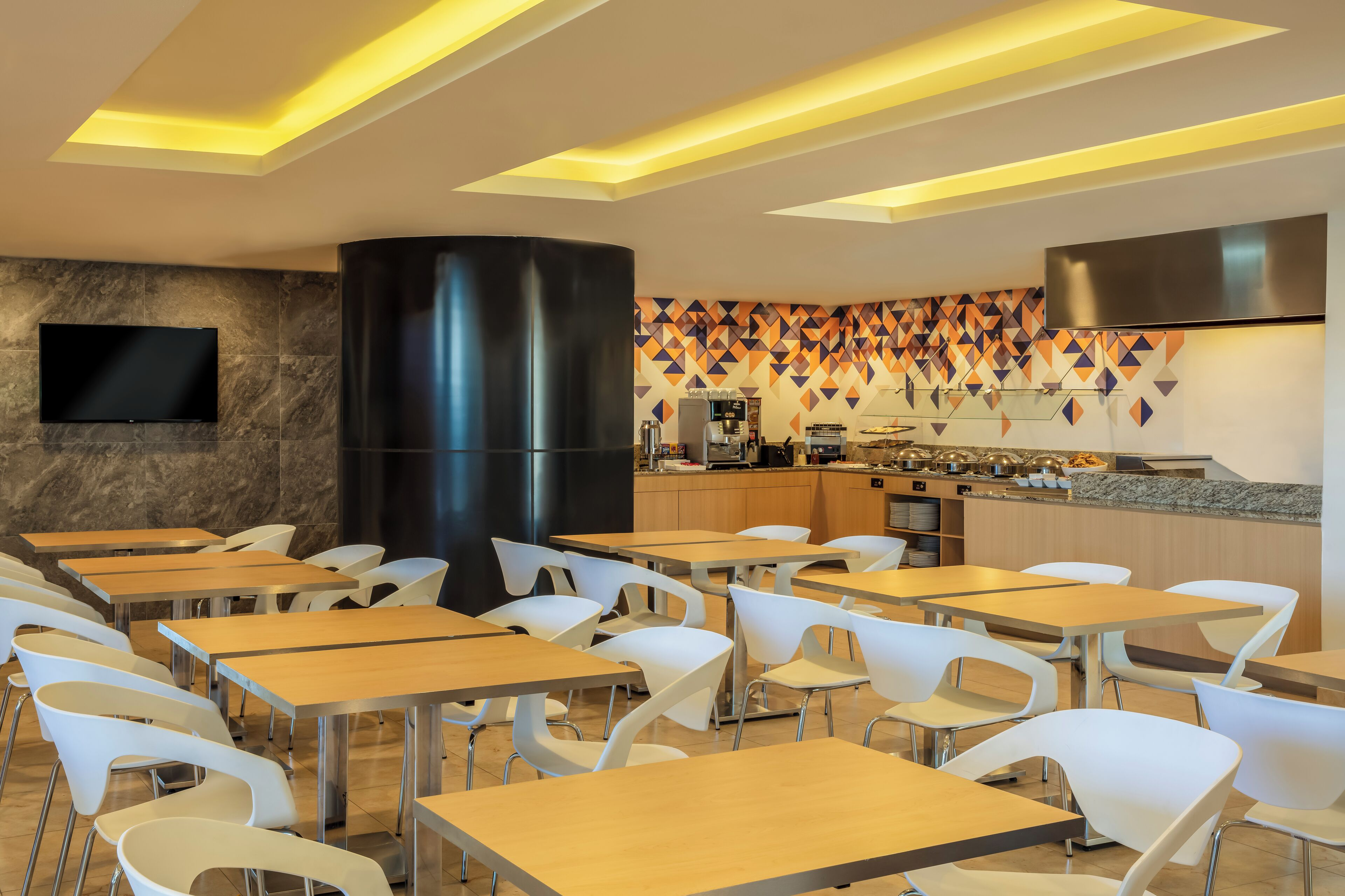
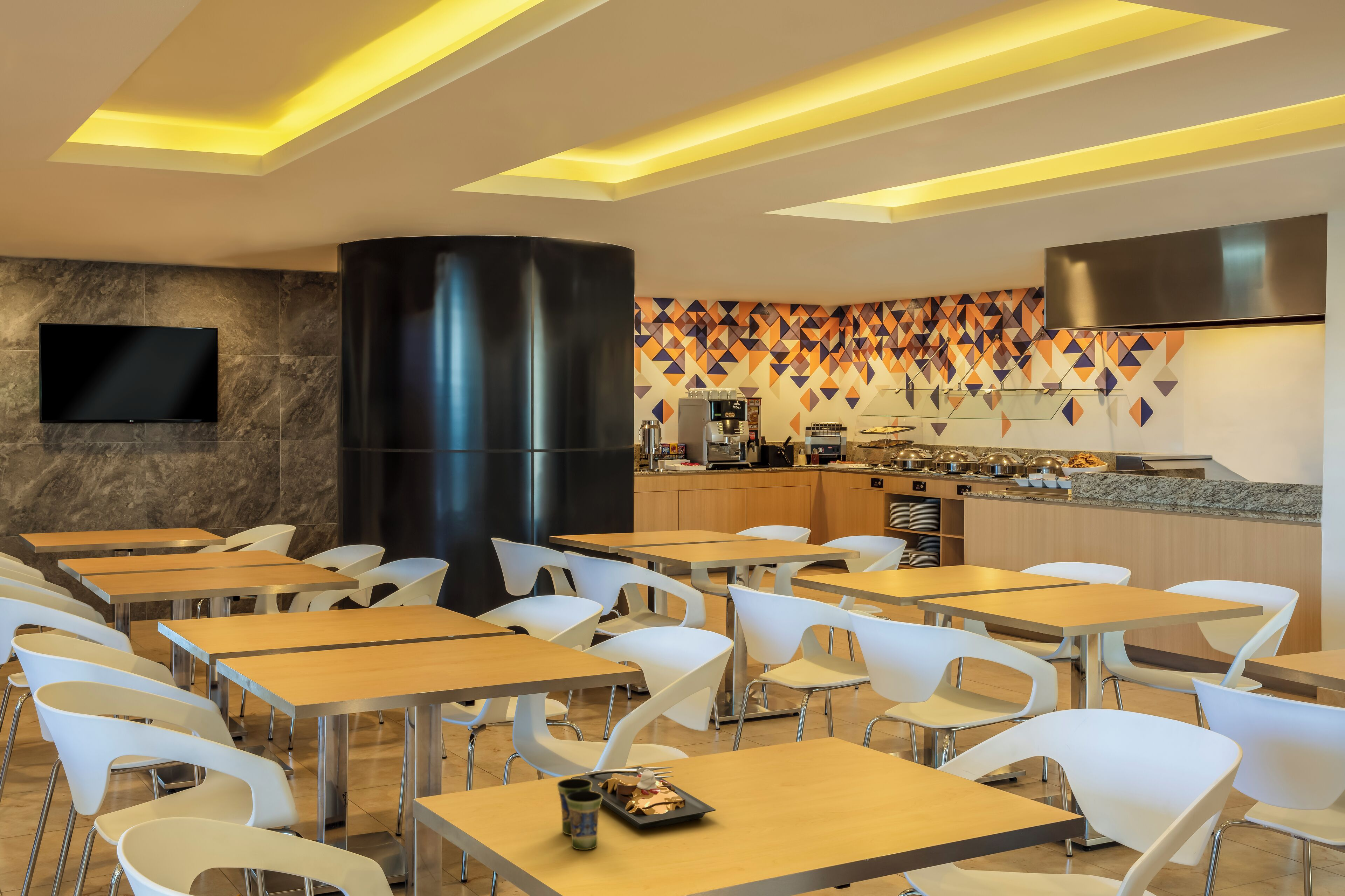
+ cup [557,778,602,850]
+ plate [571,766,716,829]
